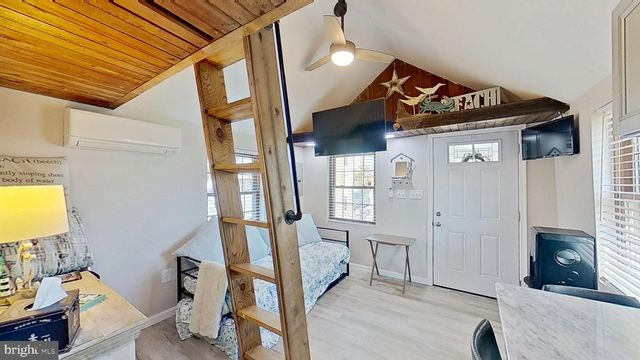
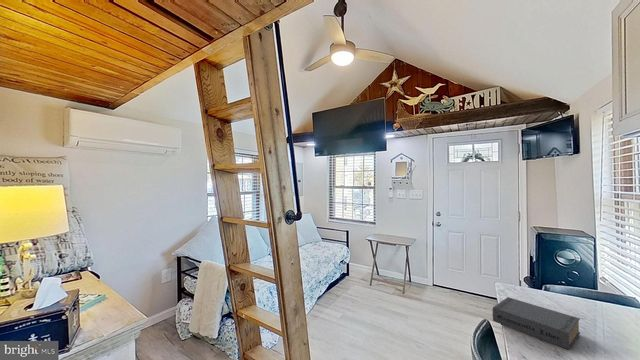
+ book [492,296,581,350]
